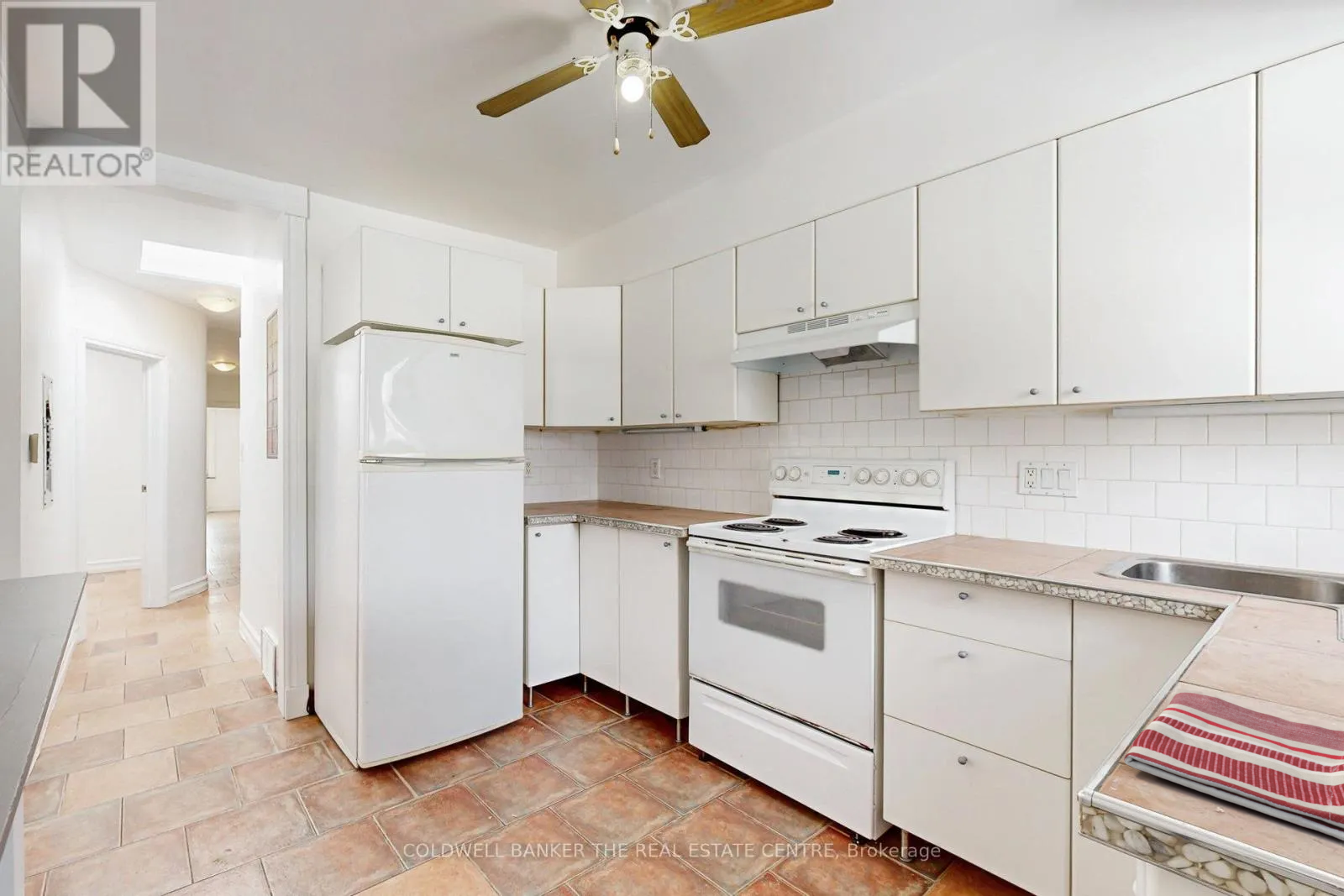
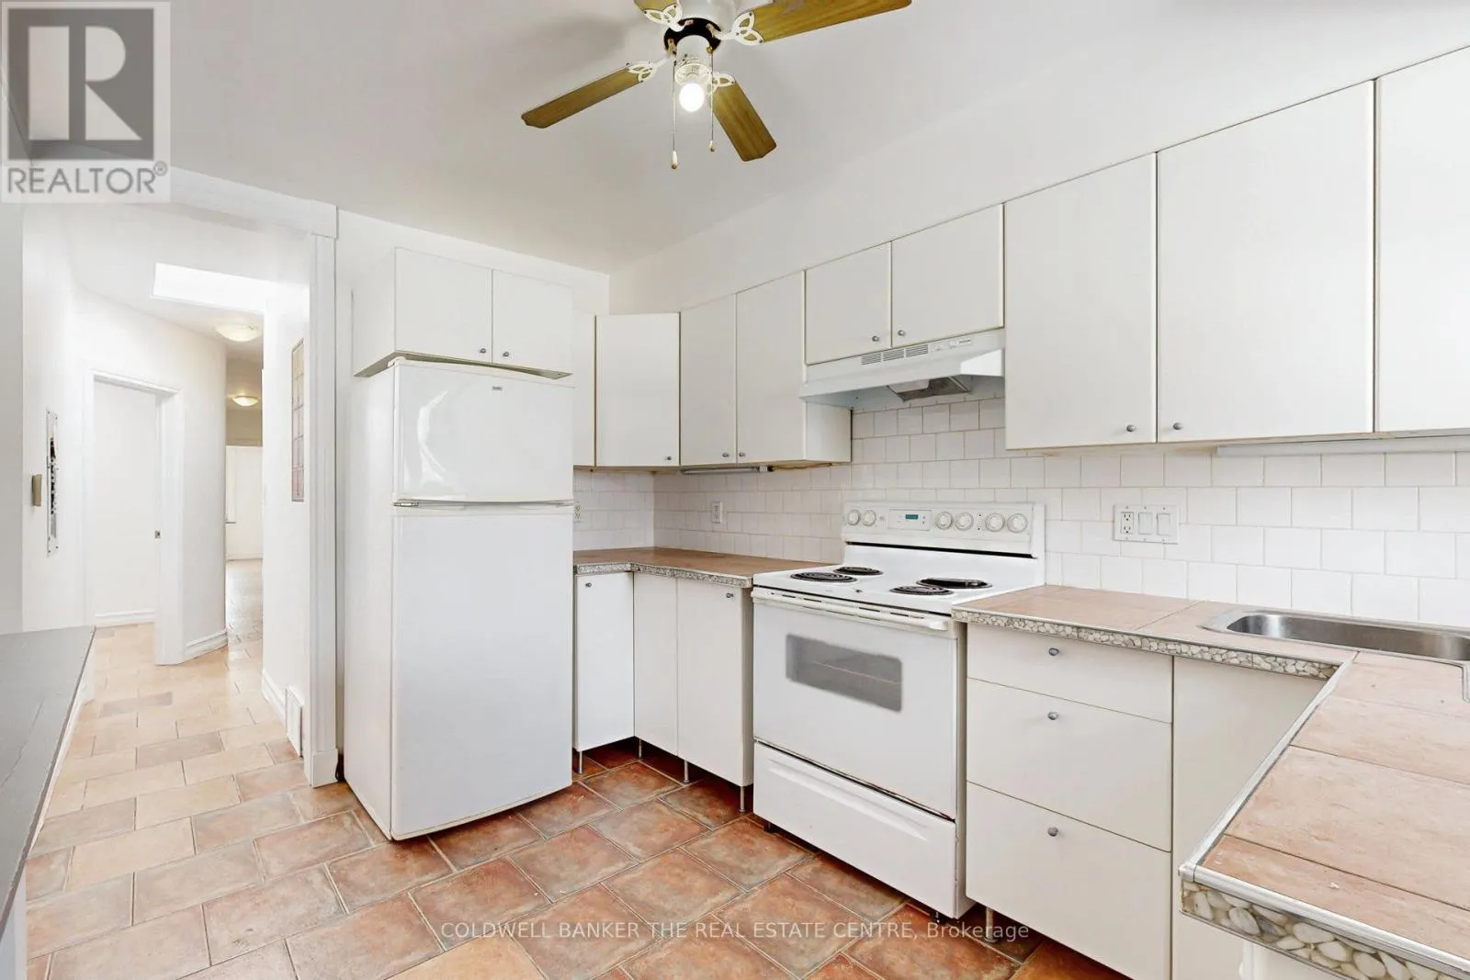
- dish towel [1123,692,1344,841]
